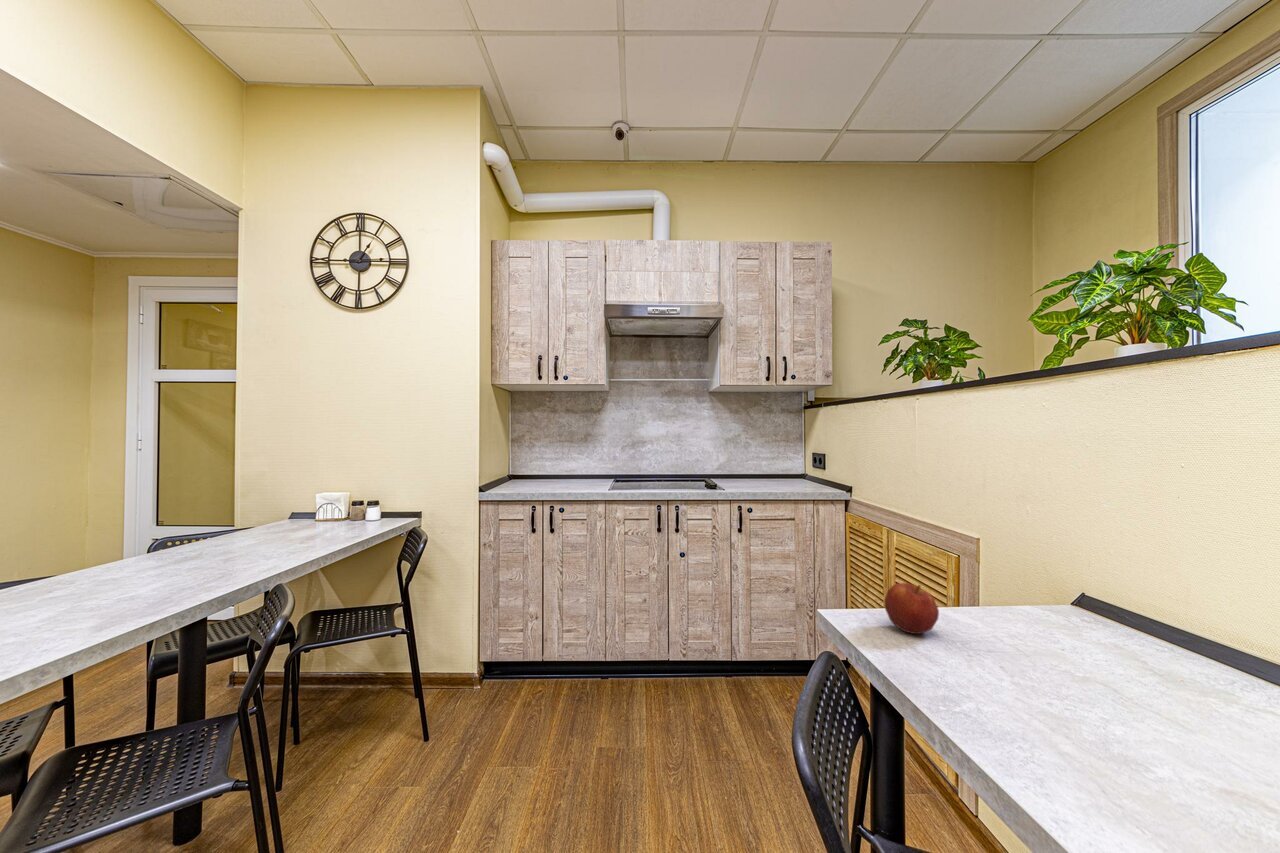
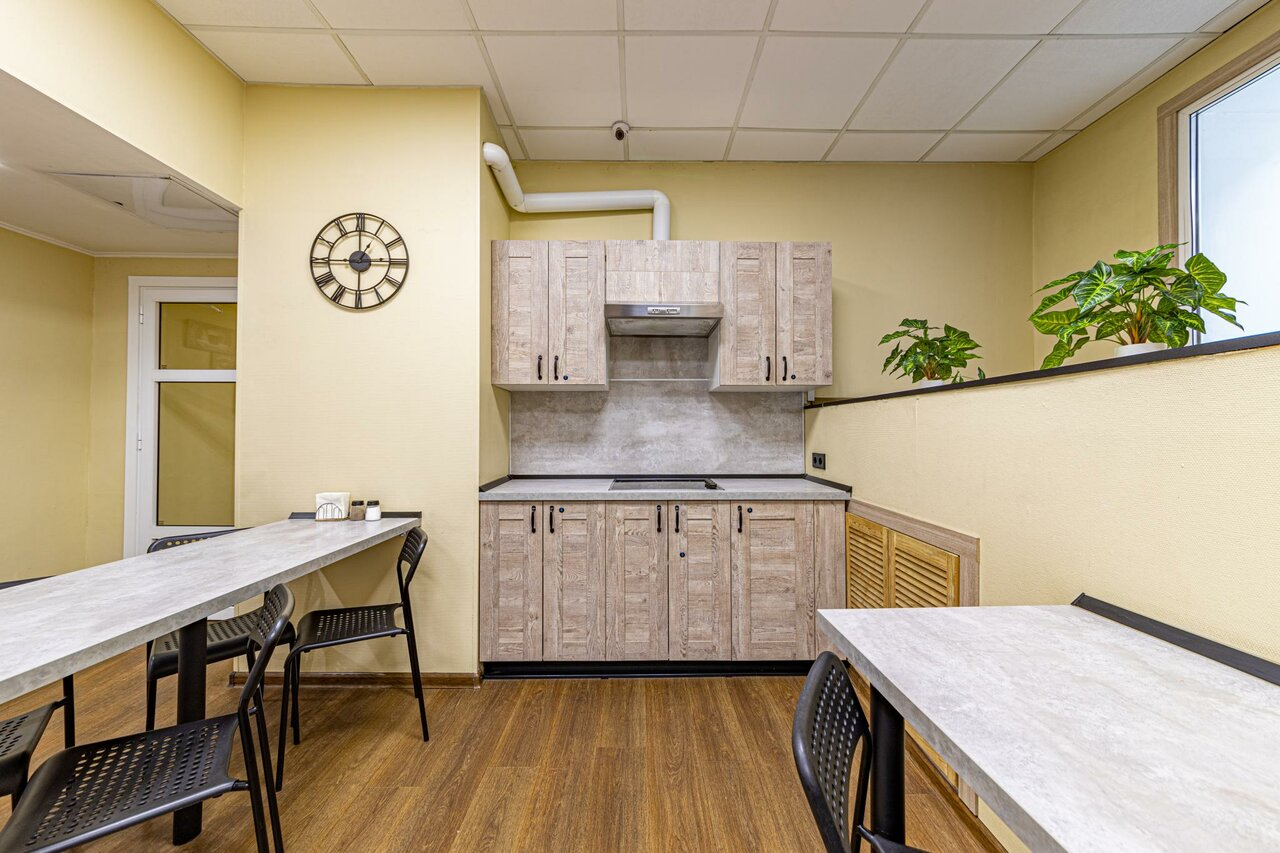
- apple [883,582,940,635]
